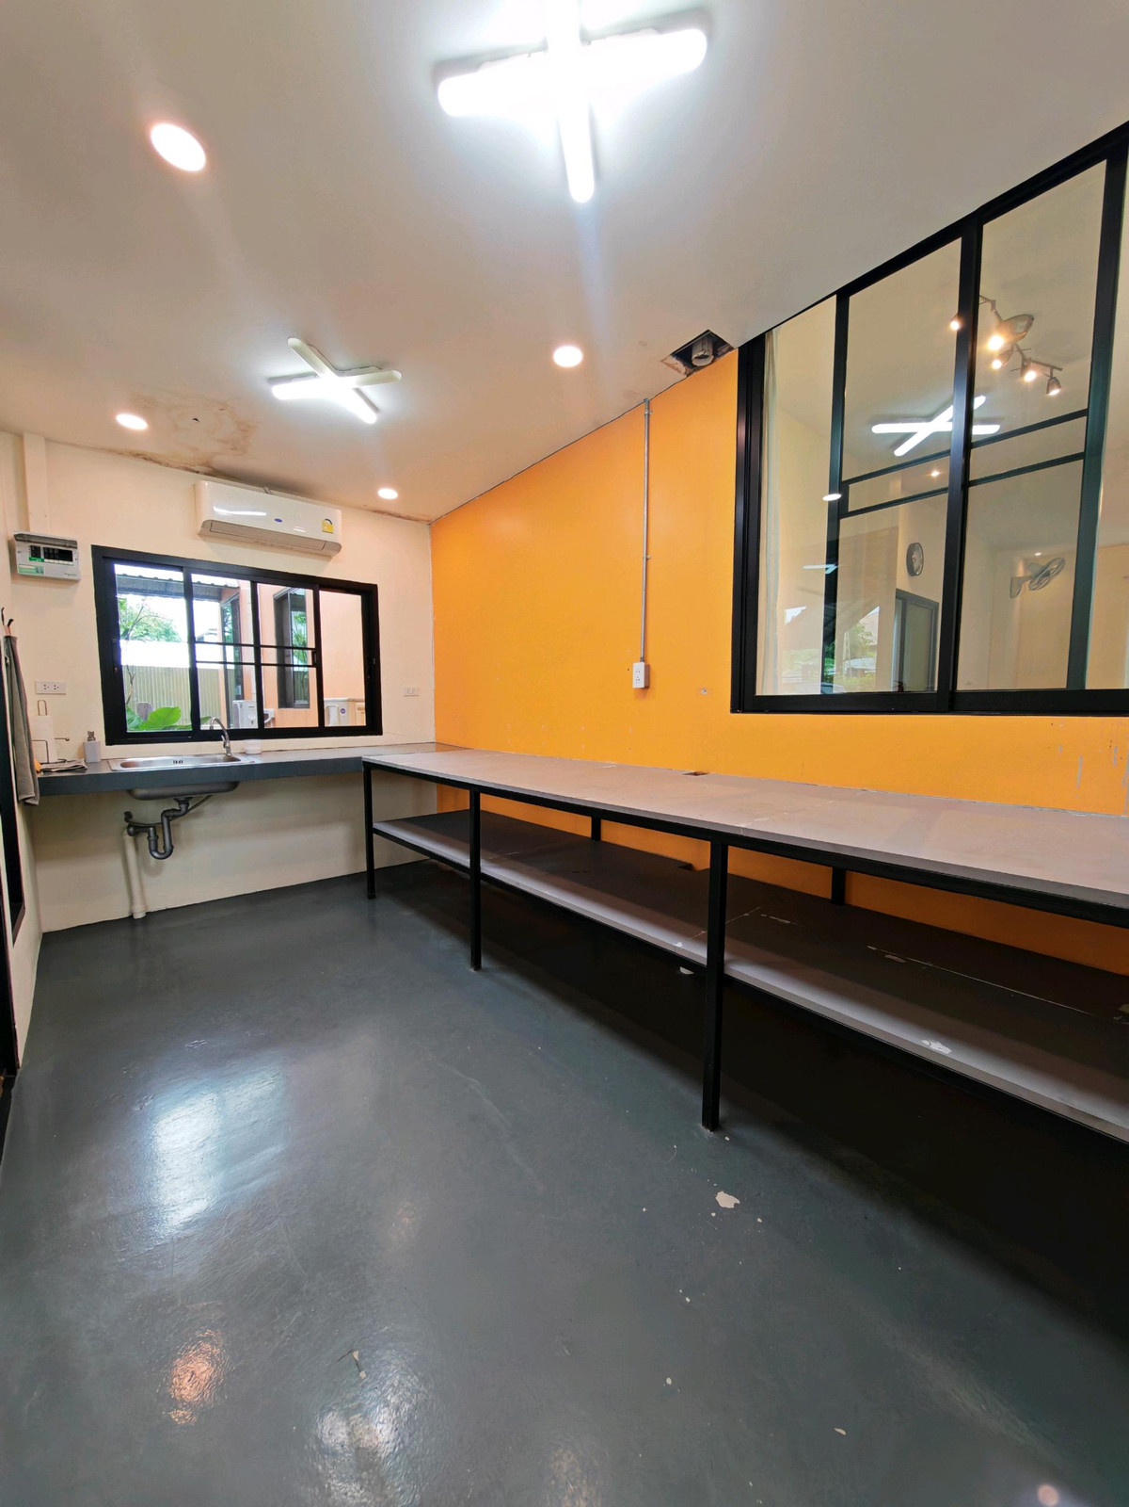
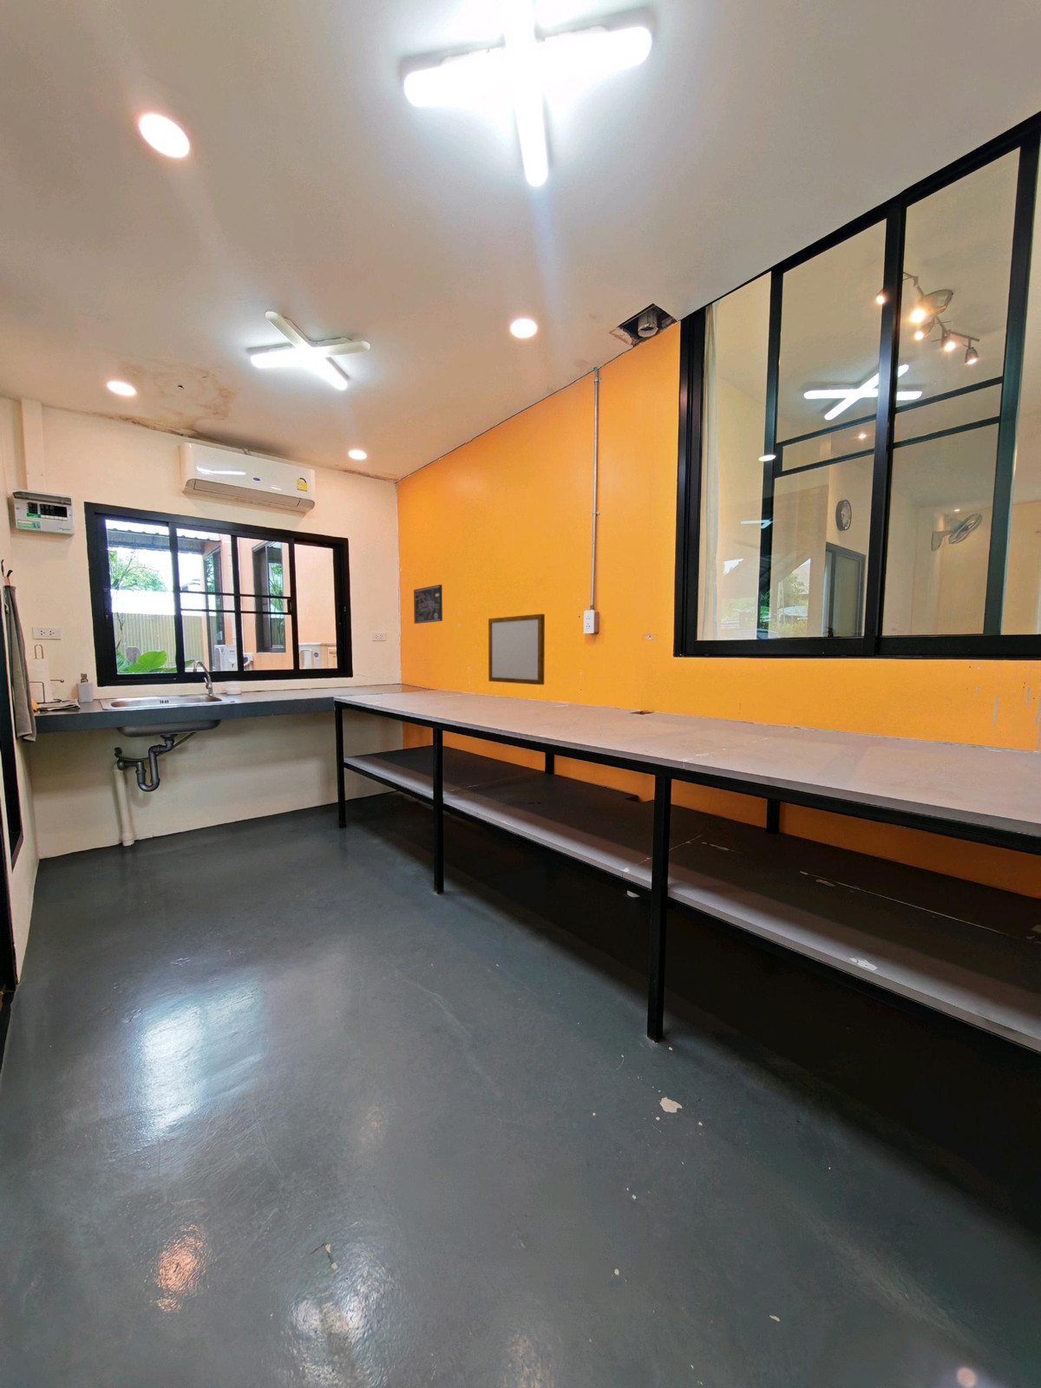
+ writing board [488,613,546,685]
+ wall art [413,584,443,624]
